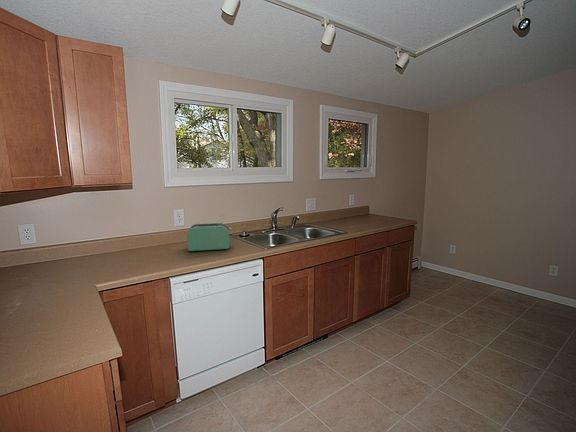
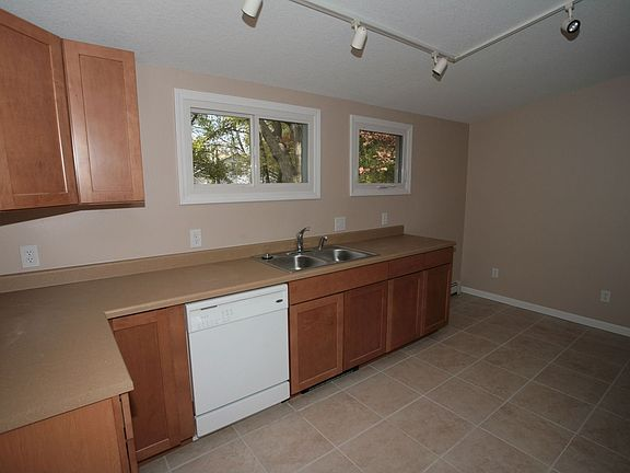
- toaster [186,222,233,252]
